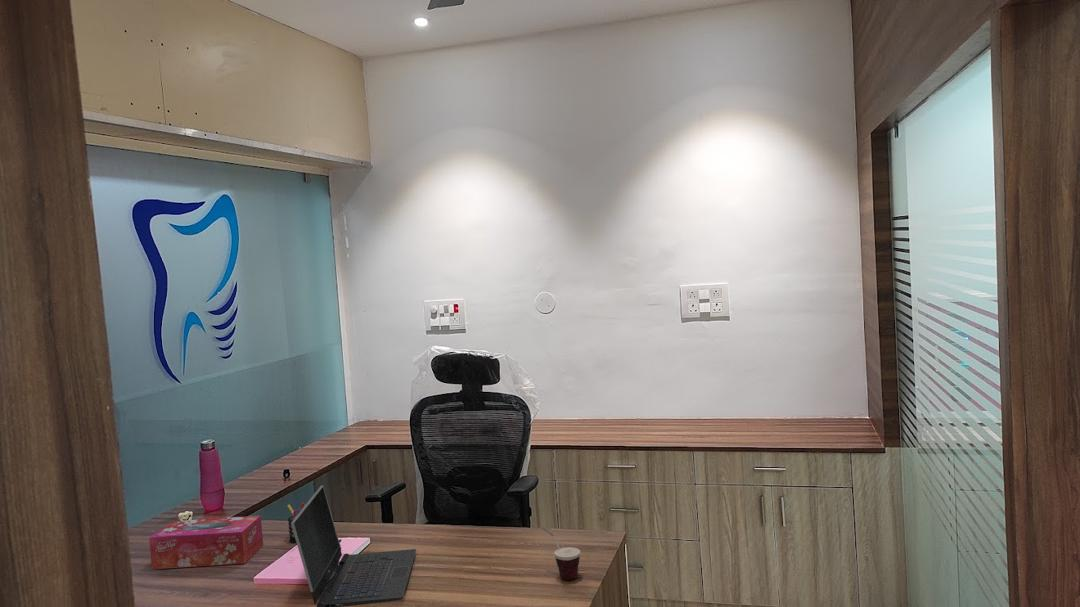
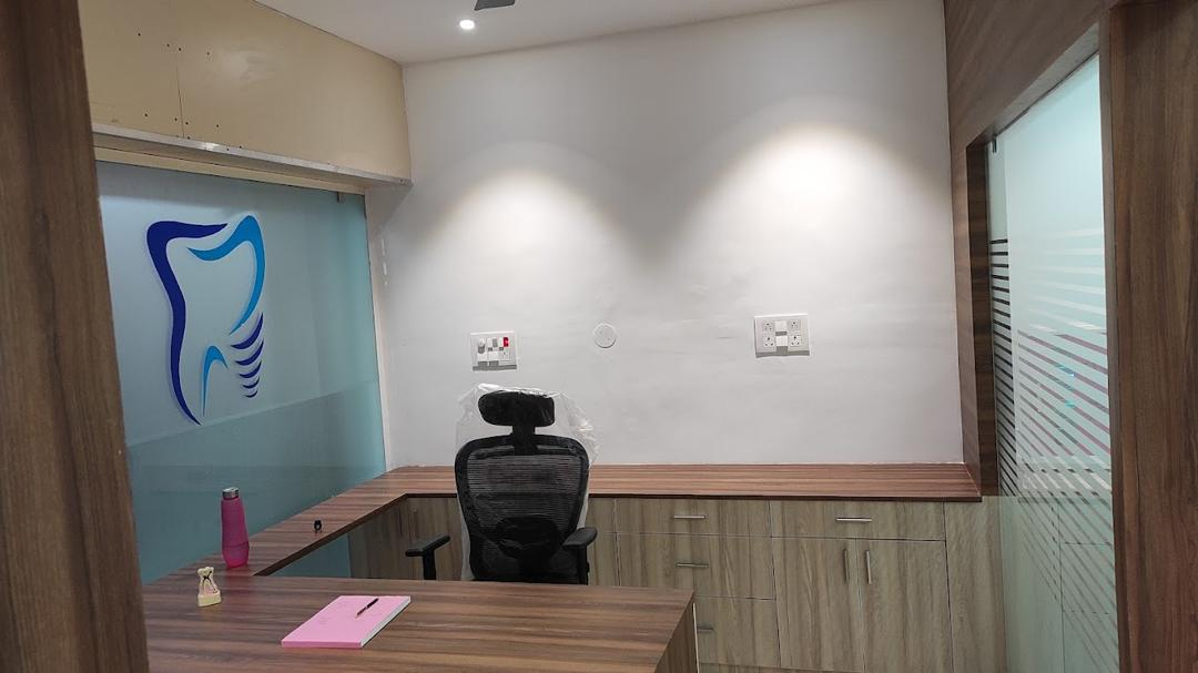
- pen holder [286,502,307,543]
- tissue box [148,515,264,570]
- cup [541,527,581,581]
- laptop computer [291,484,417,607]
